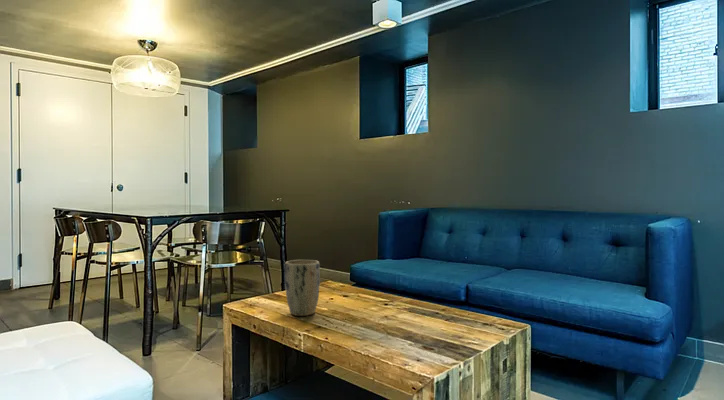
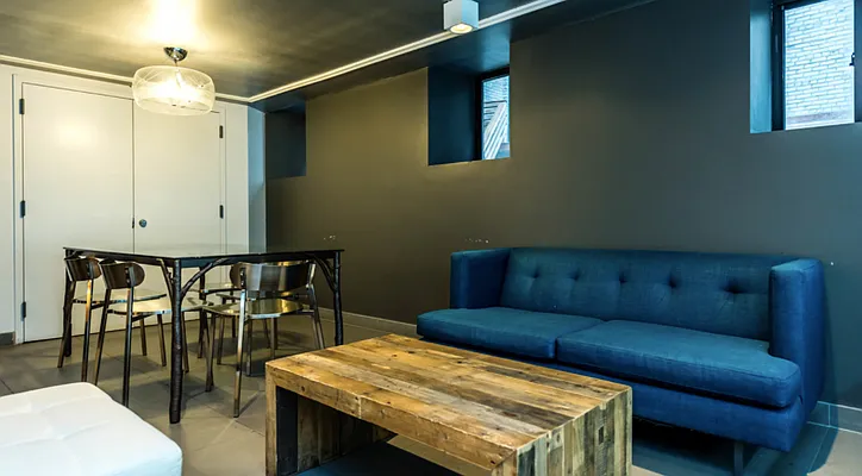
- plant pot [284,259,321,317]
